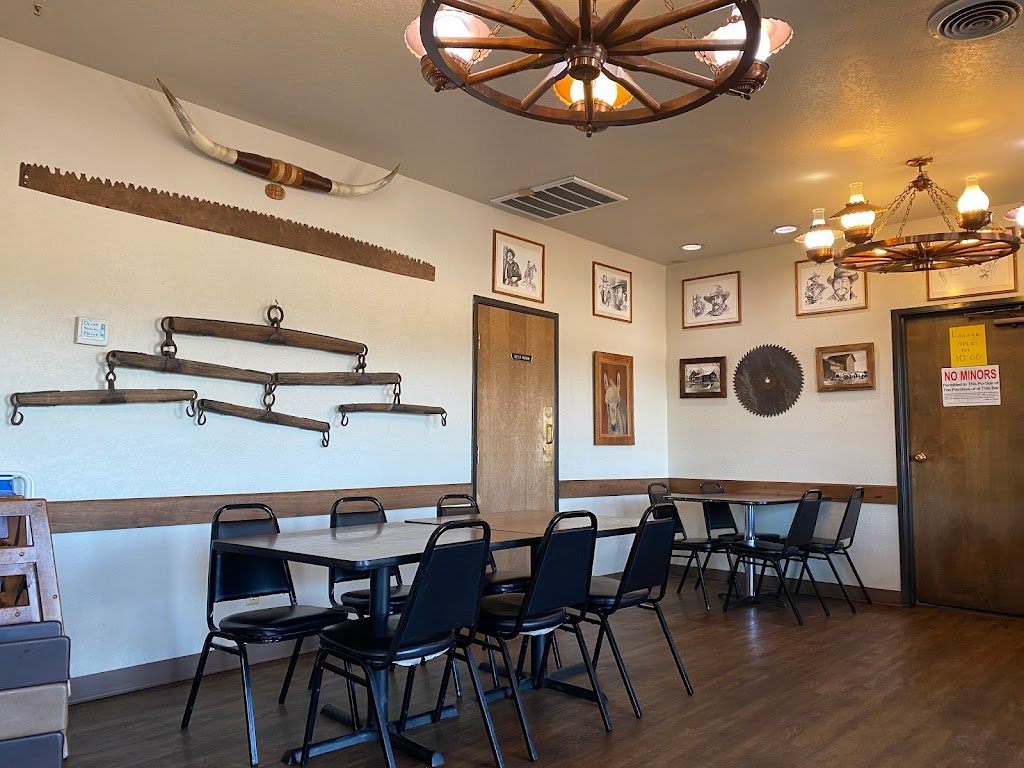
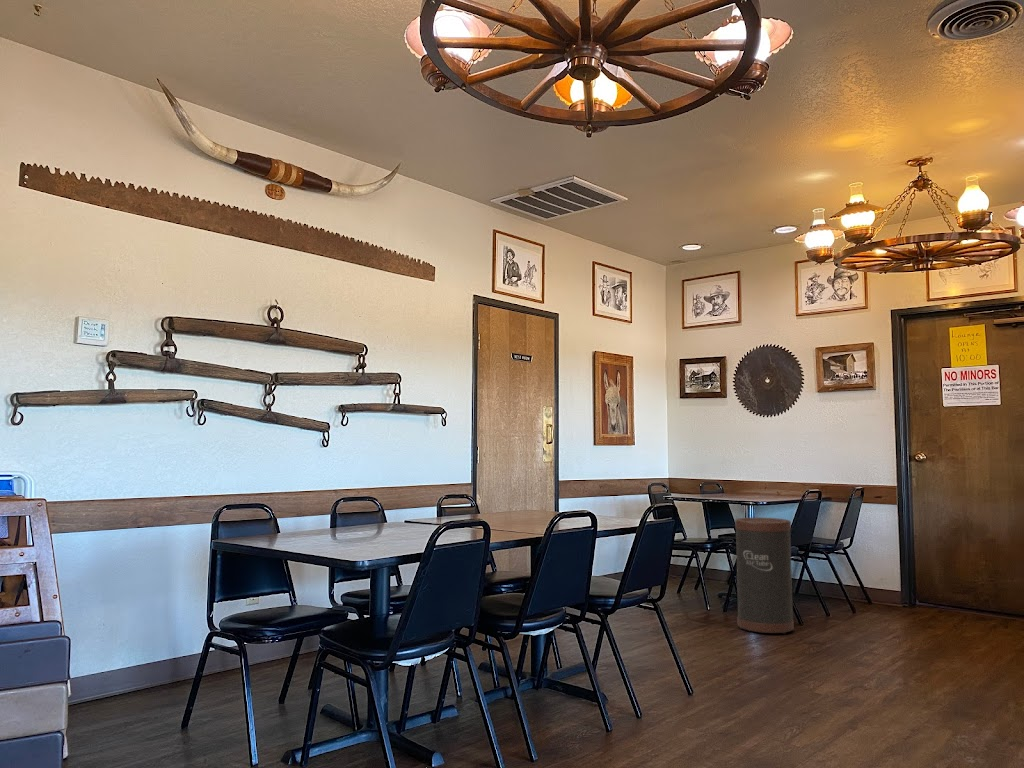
+ trash can [734,517,795,635]
